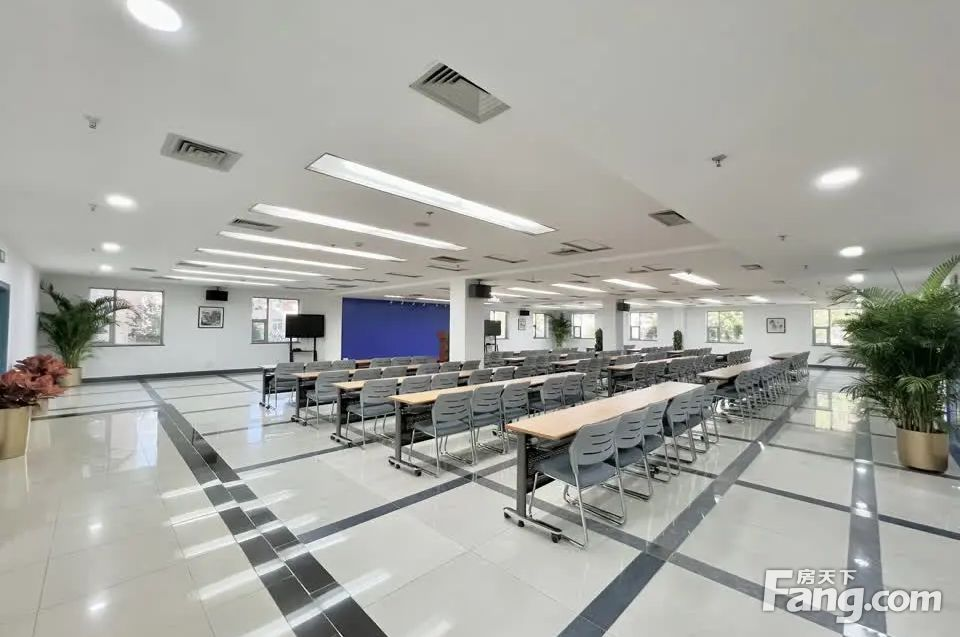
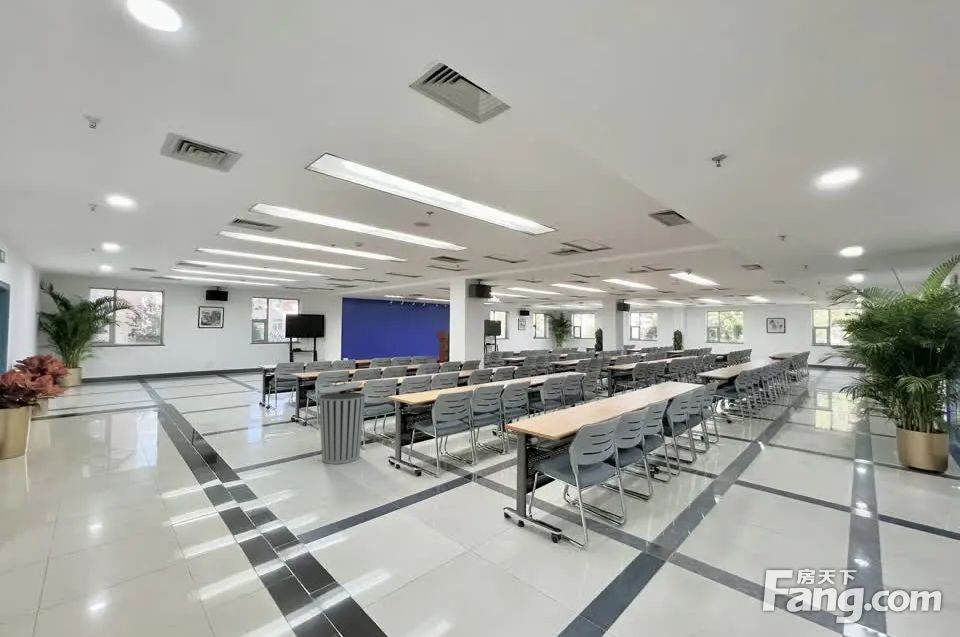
+ trash can [317,379,366,465]
